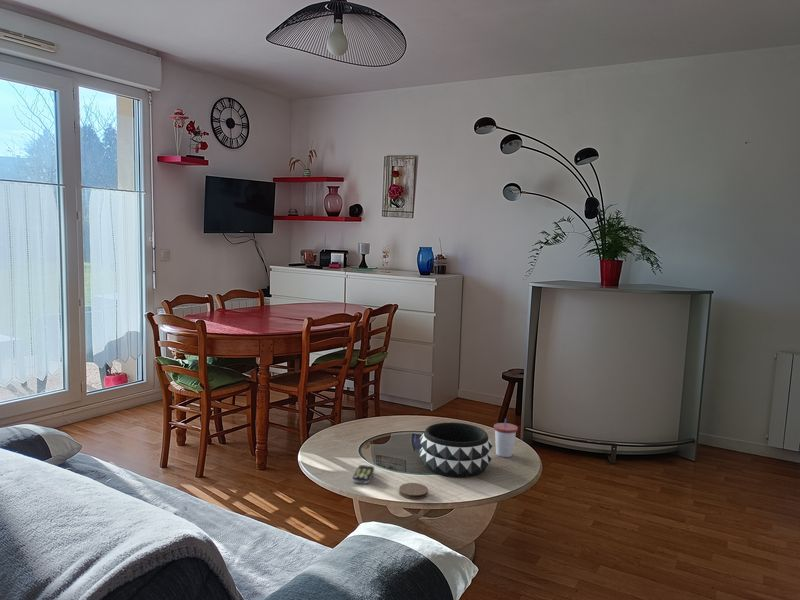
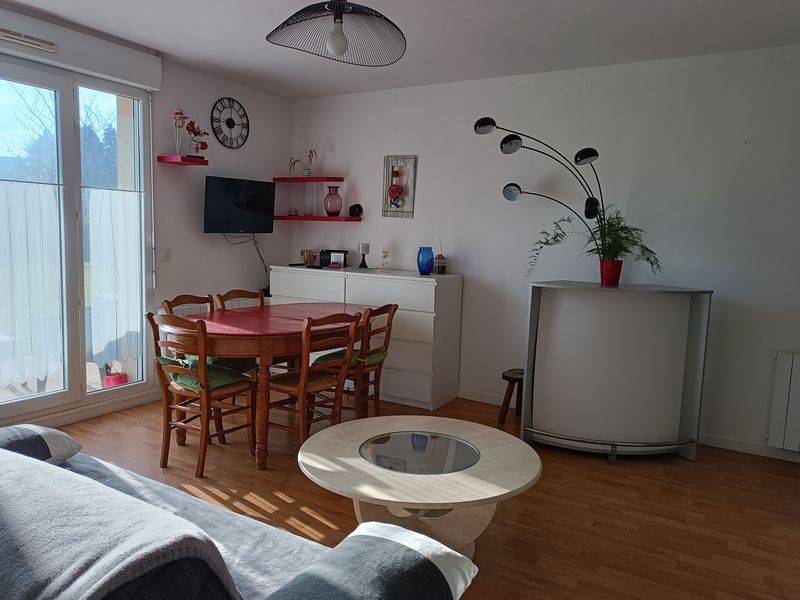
- decorative bowl [418,422,493,479]
- cup [493,418,519,458]
- coaster [398,482,429,500]
- remote control [351,464,375,485]
